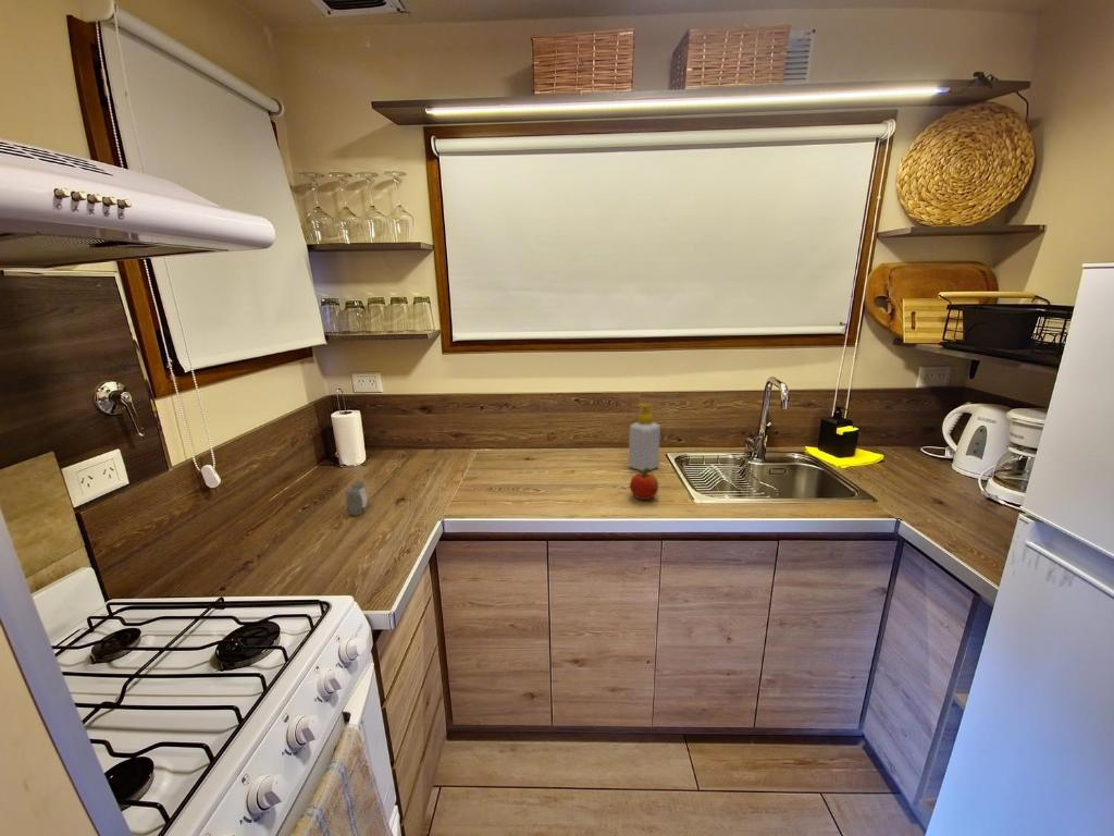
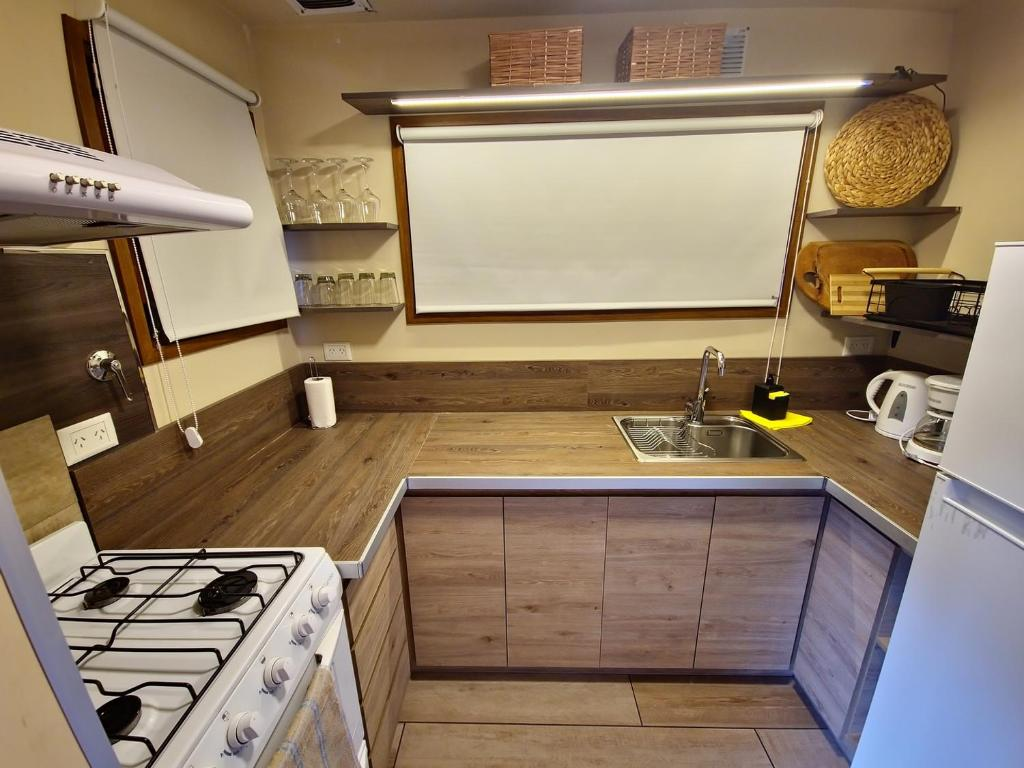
- fruit [629,468,659,501]
- salt and pepper shaker [345,480,369,517]
- soap bottle [628,403,661,472]
